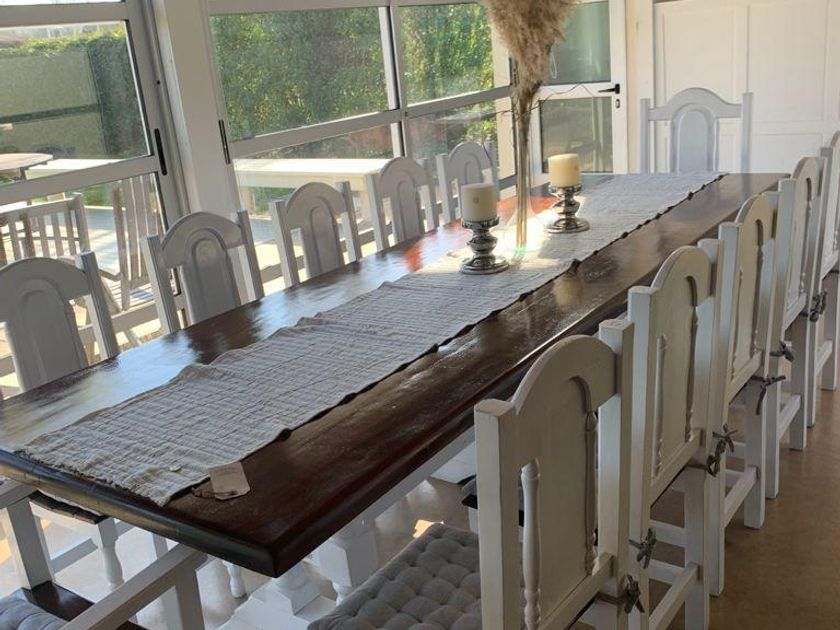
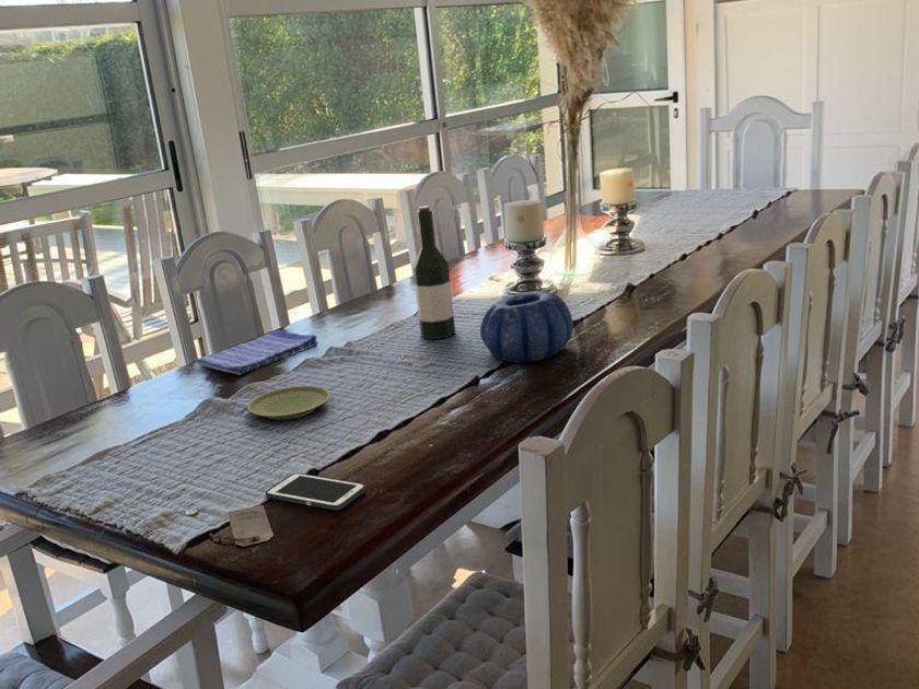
+ dish towel [194,329,319,376]
+ decorative bowl [479,290,574,364]
+ wine bottle [411,205,456,340]
+ plate [247,385,331,420]
+ cell phone [265,471,367,512]
